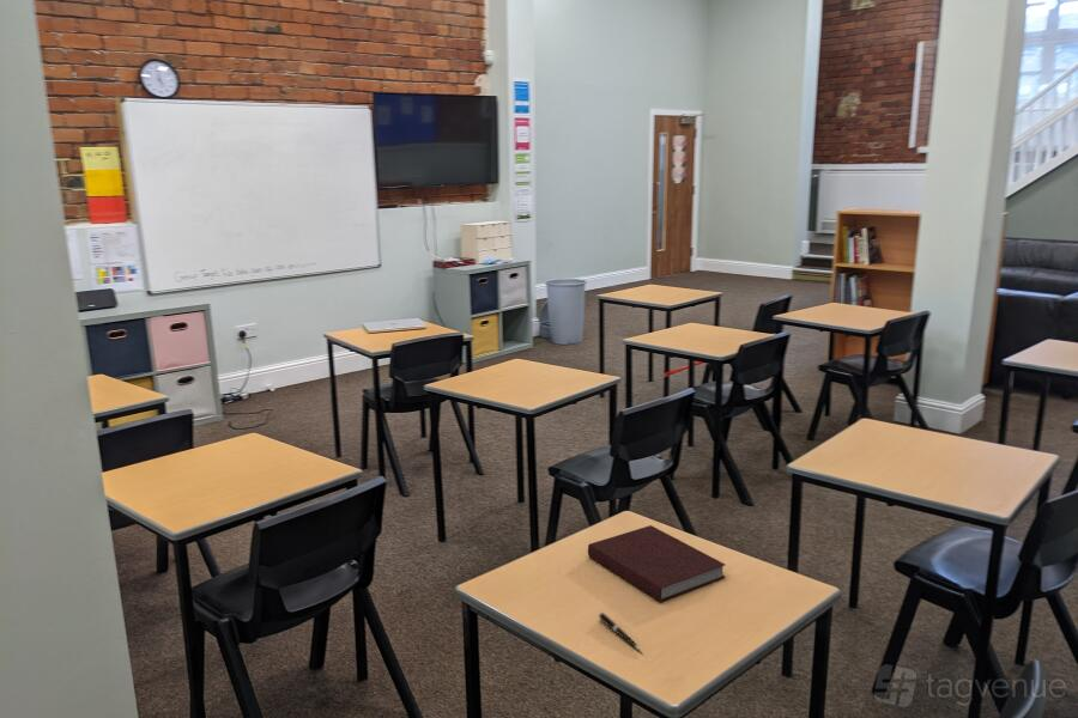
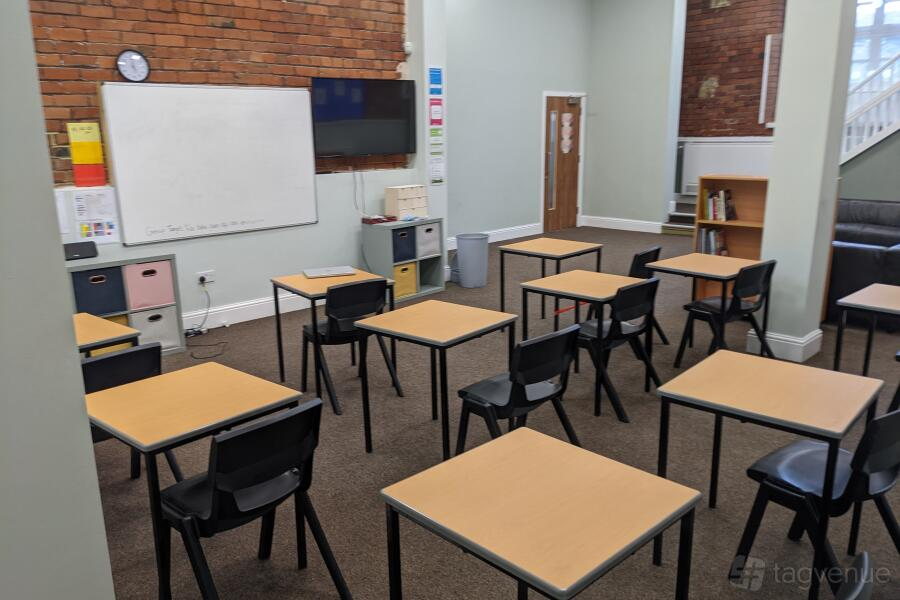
- notebook [587,524,726,602]
- pen [598,611,644,653]
